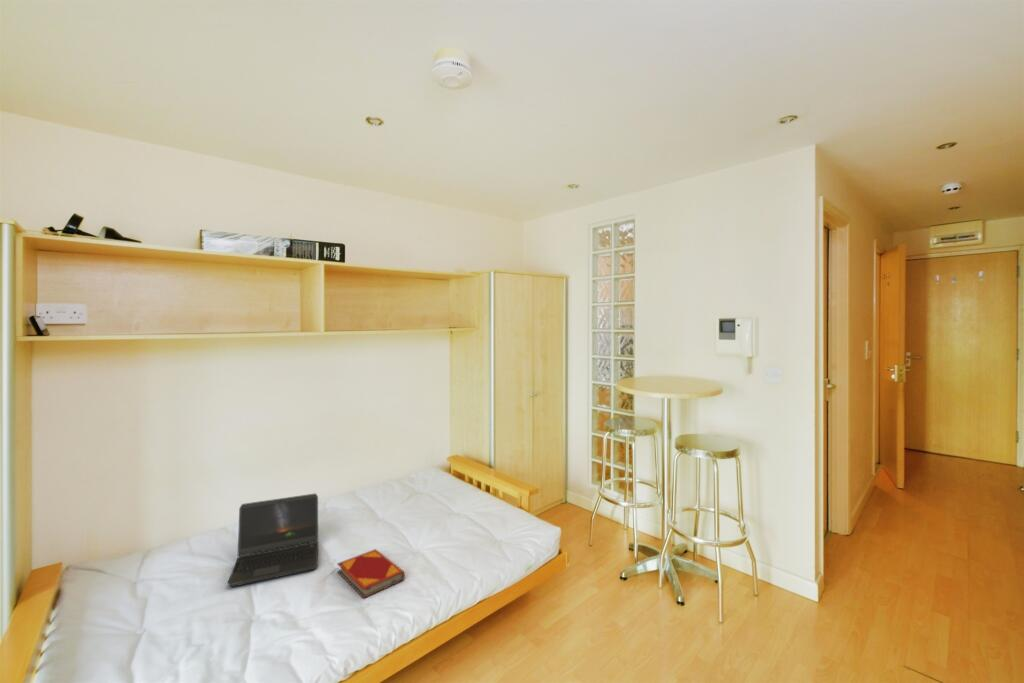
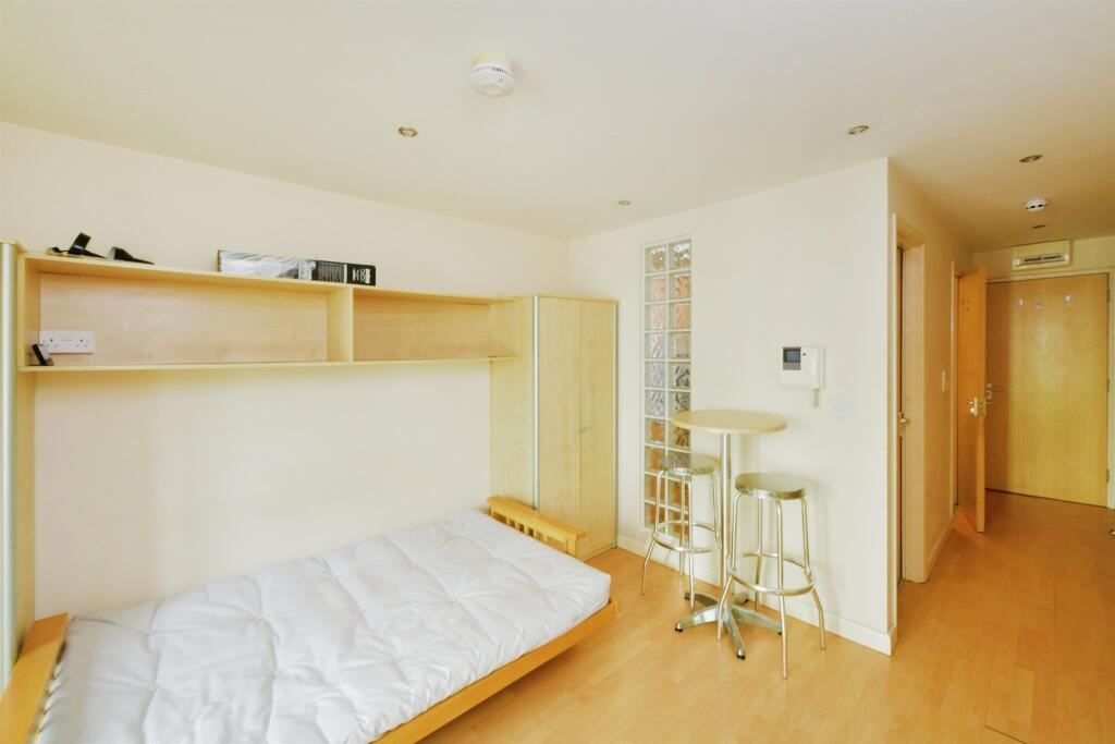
- laptop computer [227,492,319,588]
- hardback book [336,548,406,599]
